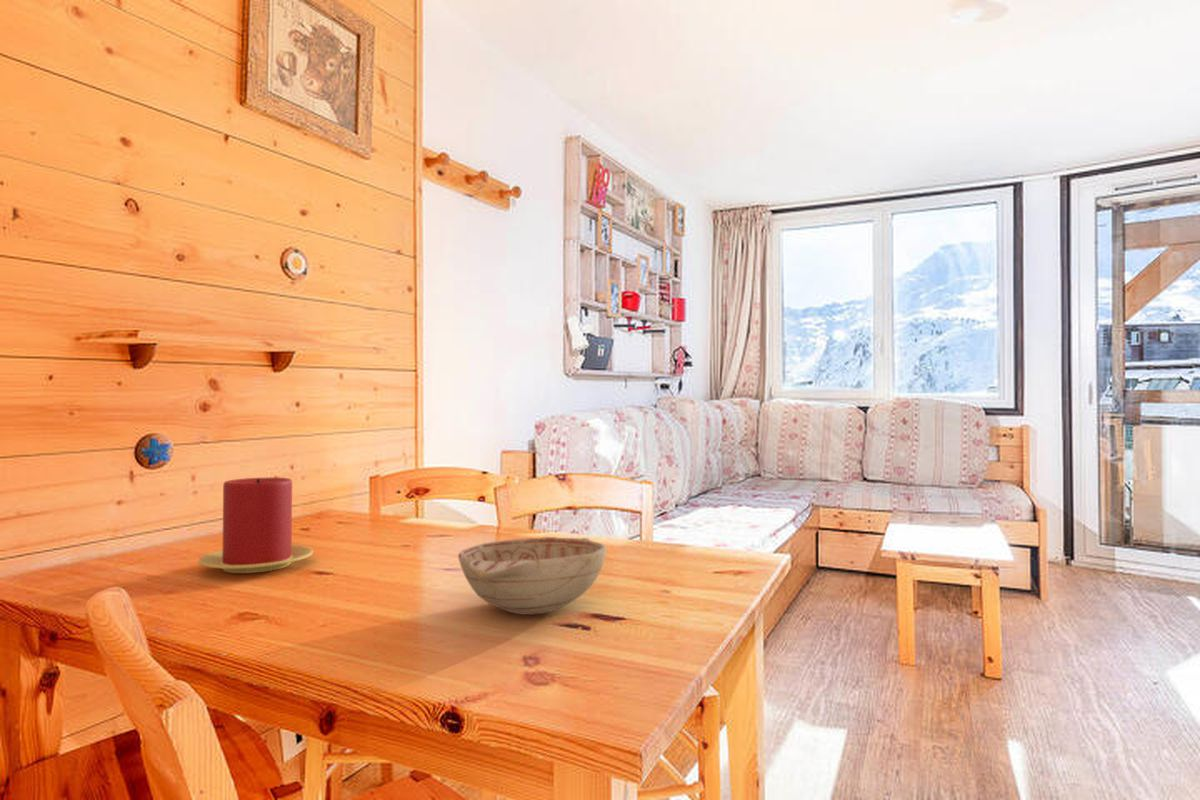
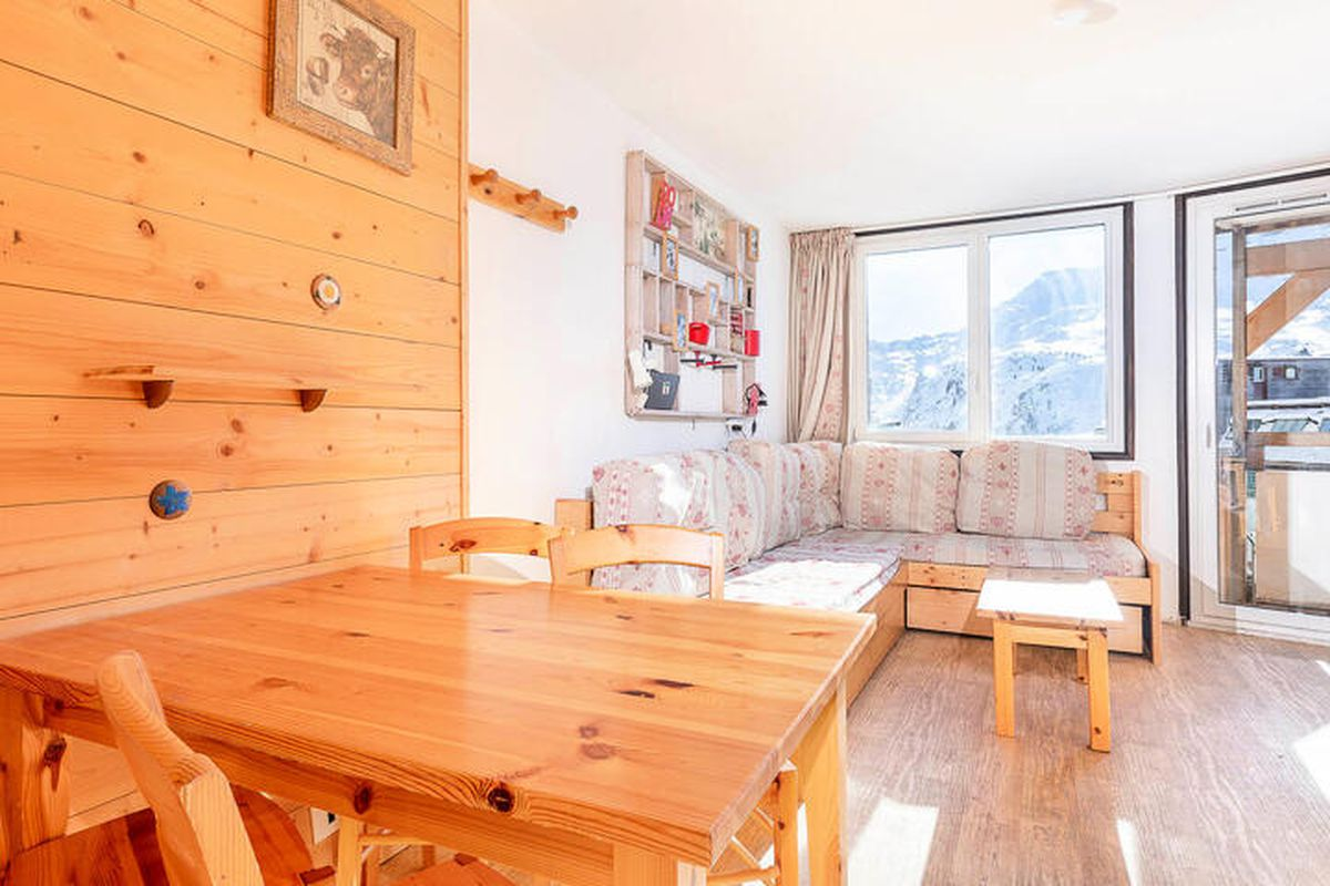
- candle [197,477,314,574]
- decorative bowl [457,536,608,616]
